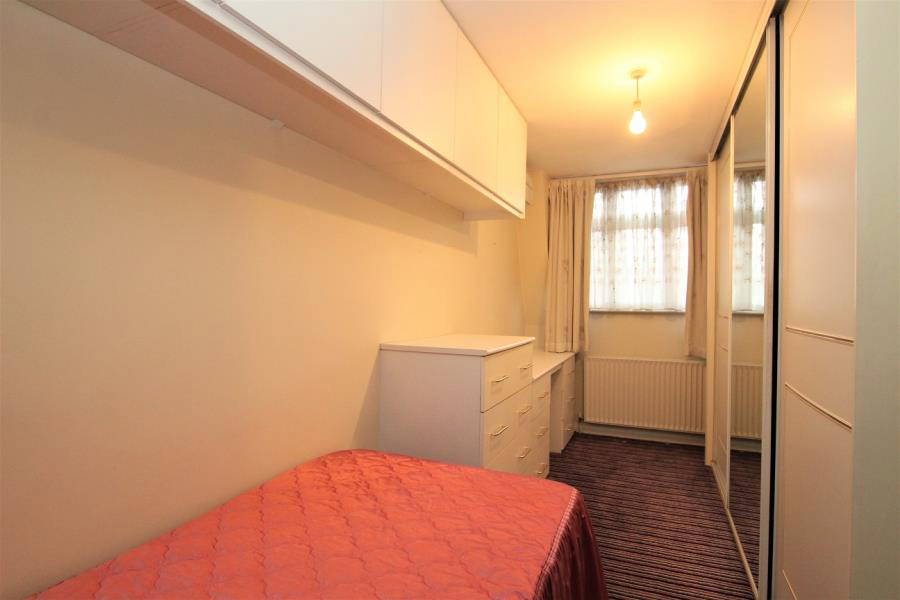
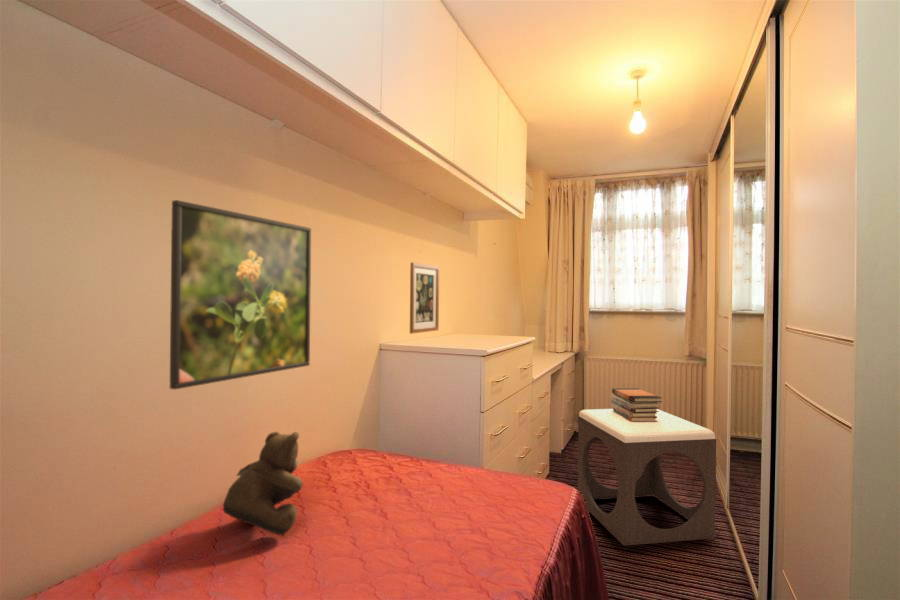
+ wall art [409,261,440,335]
+ book stack [610,387,663,422]
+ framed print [169,199,312,391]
+ teddy bear [222,431,304,537]
+ footstool [577,408,717,546]
